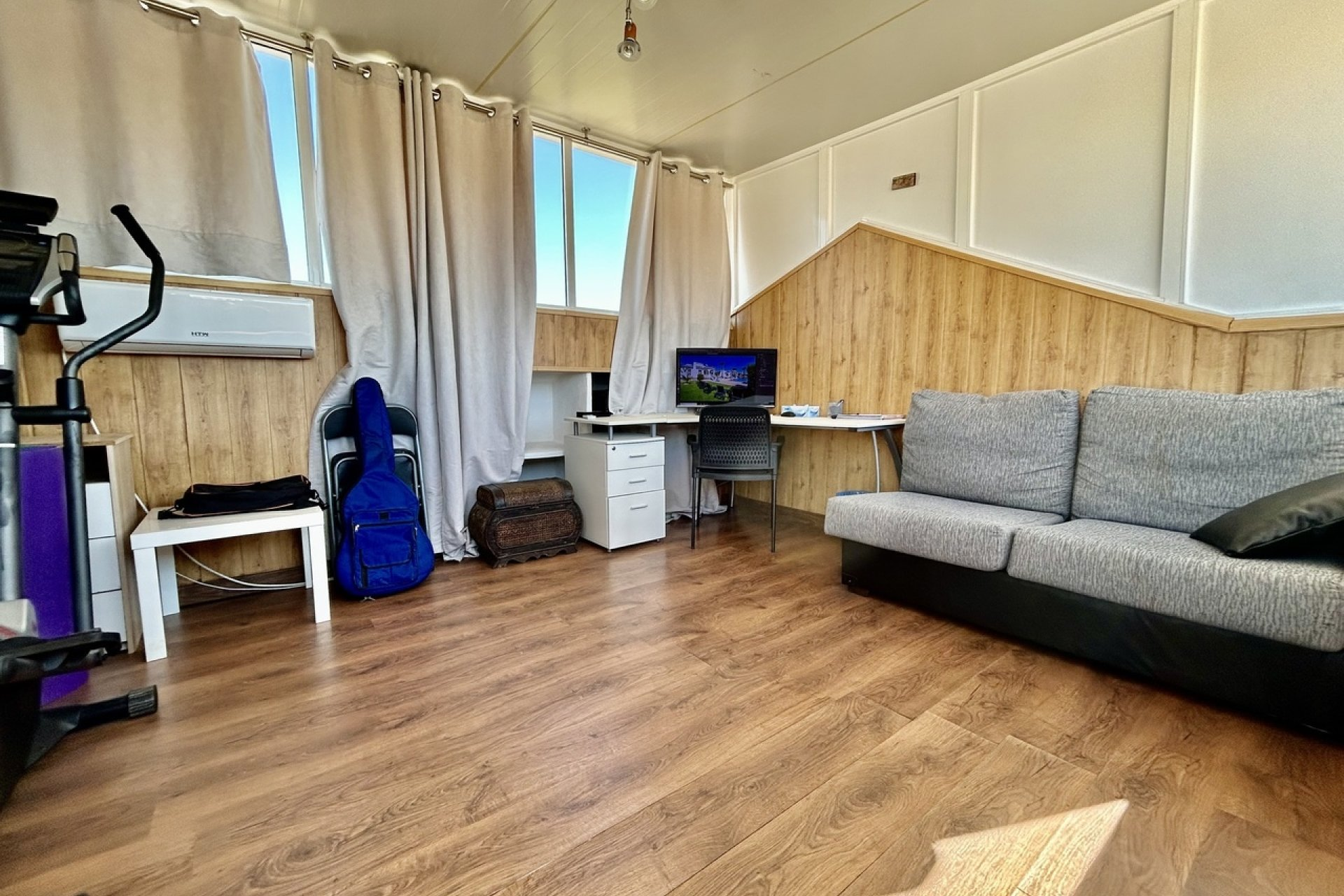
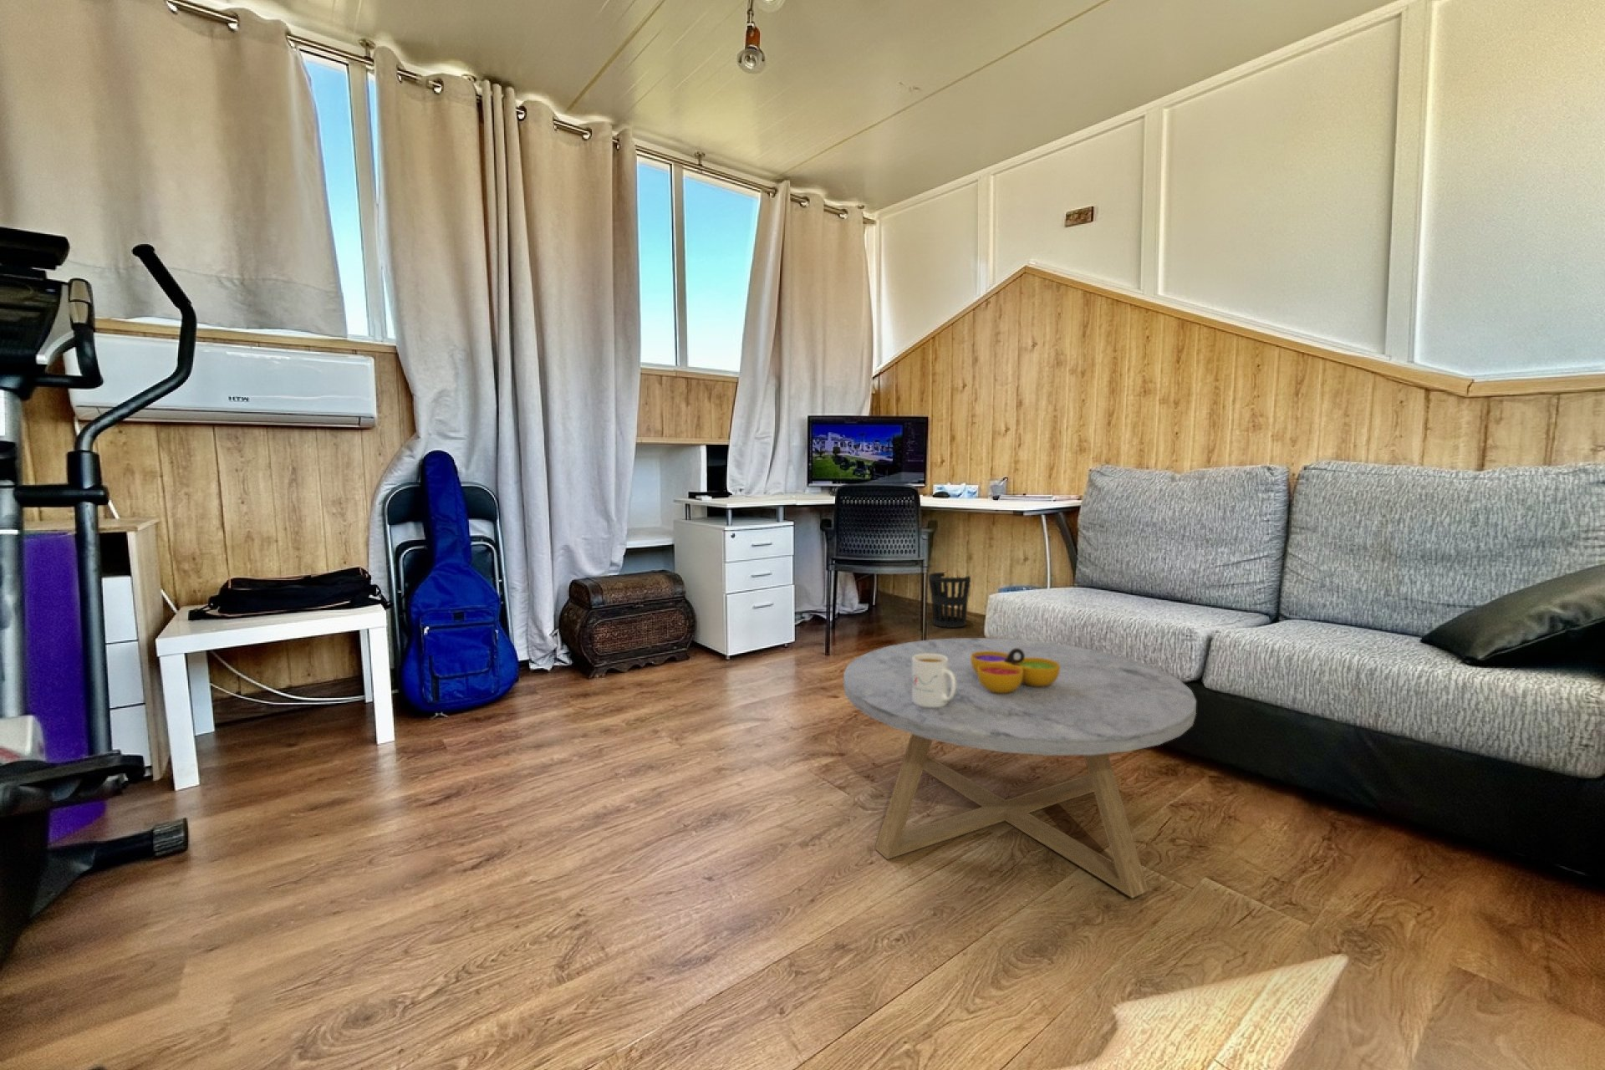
+ mug [912,653,955,708]
+ coffee table [843,637,1197,899]
+ wastebasket [928,572,971,628]
+ decorative bowl [971,648,1060,693]
